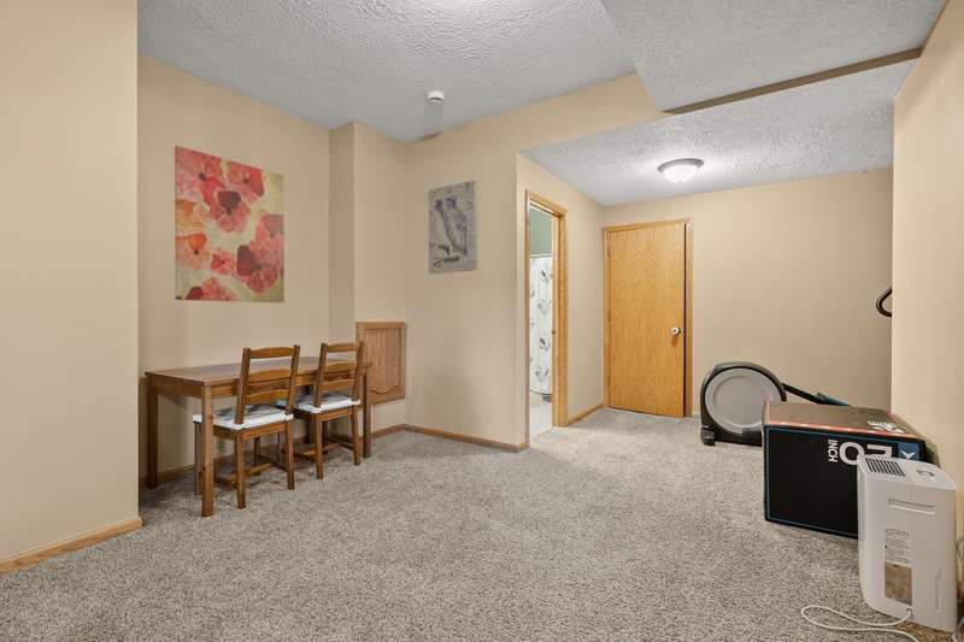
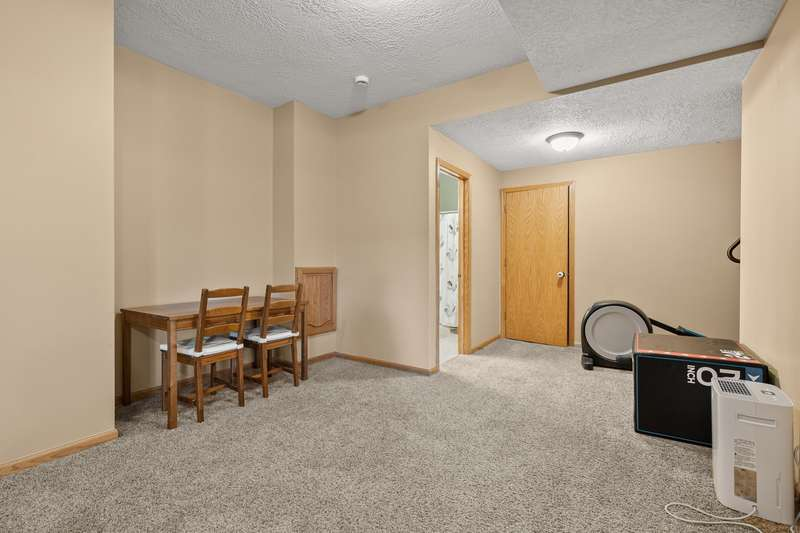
- wall art [428,179,478,275]
- wall art [174,145,286,304]
